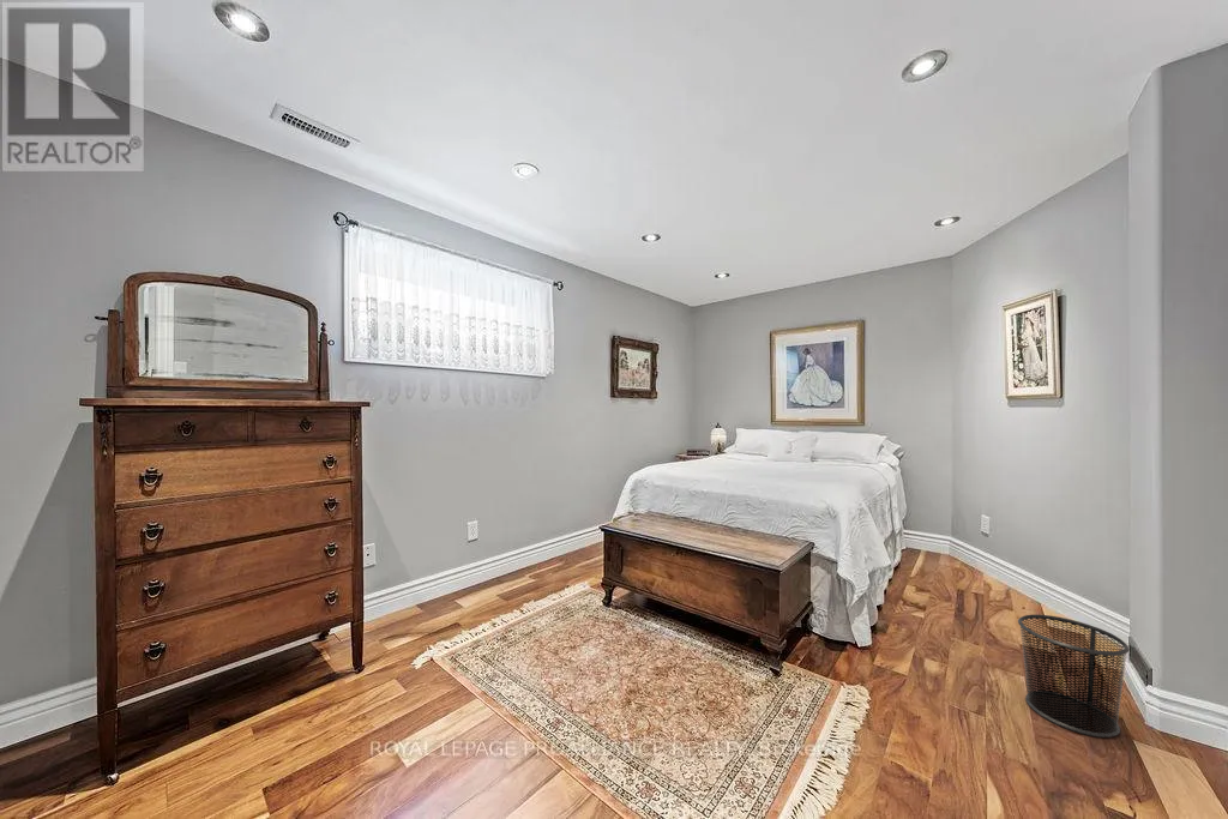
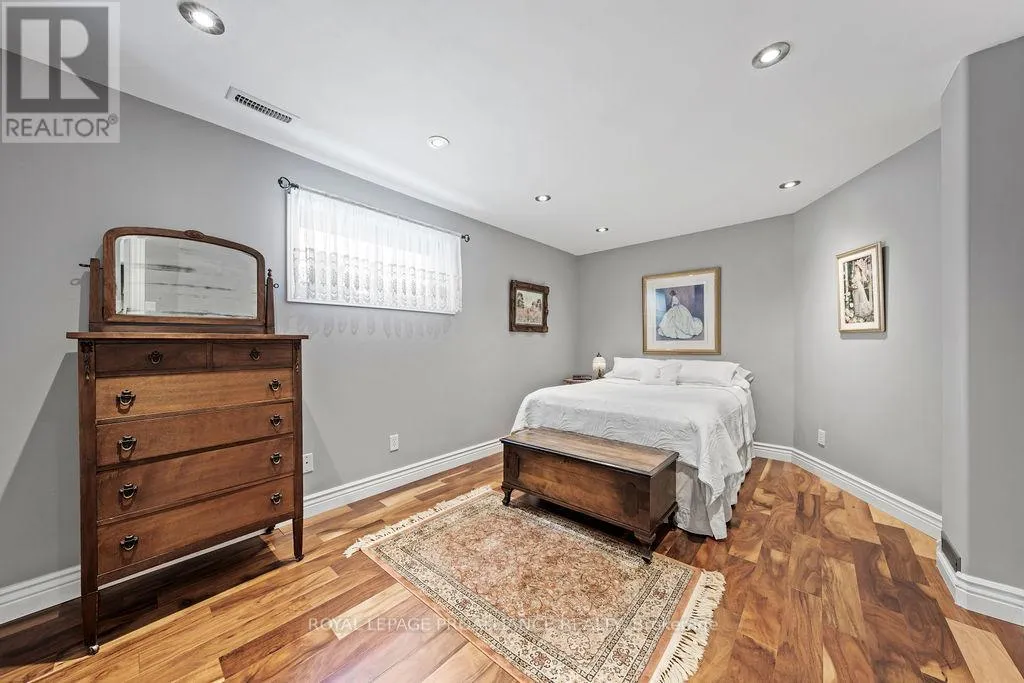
- waste bin [1017,614,1131,739]
